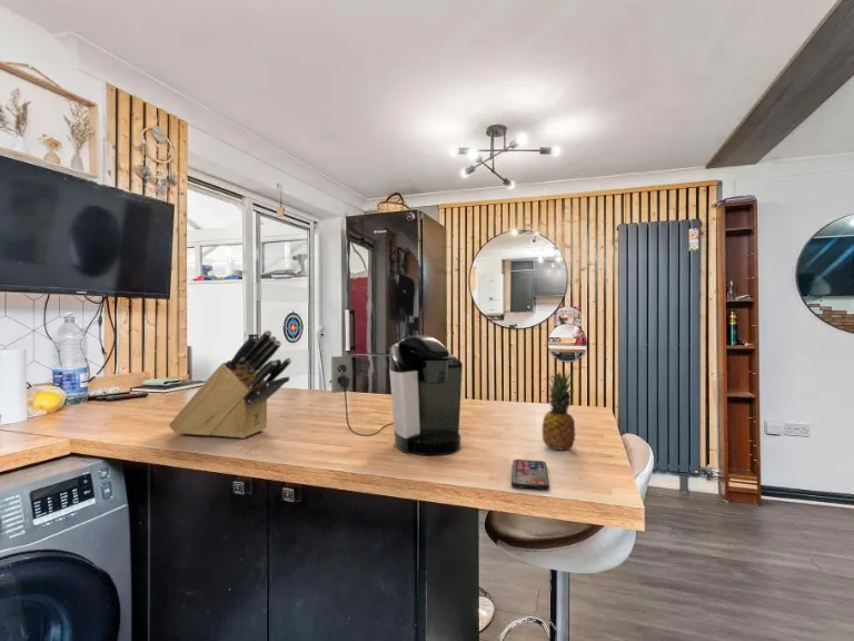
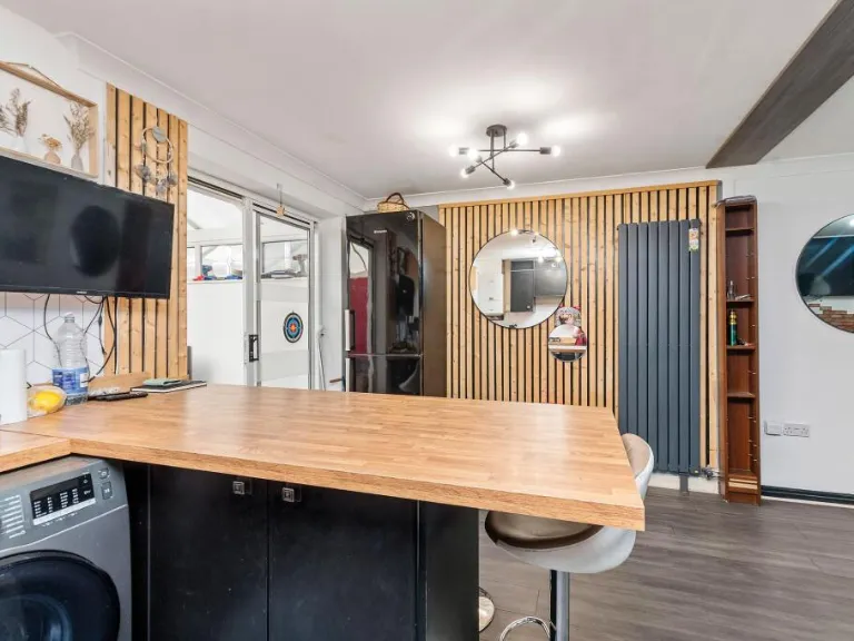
- knife block [168,329,292,440]
- coffee maker [330,334,464,456]
- fruit [540,369,576,451]
- smartphone [510,458,550,491]
